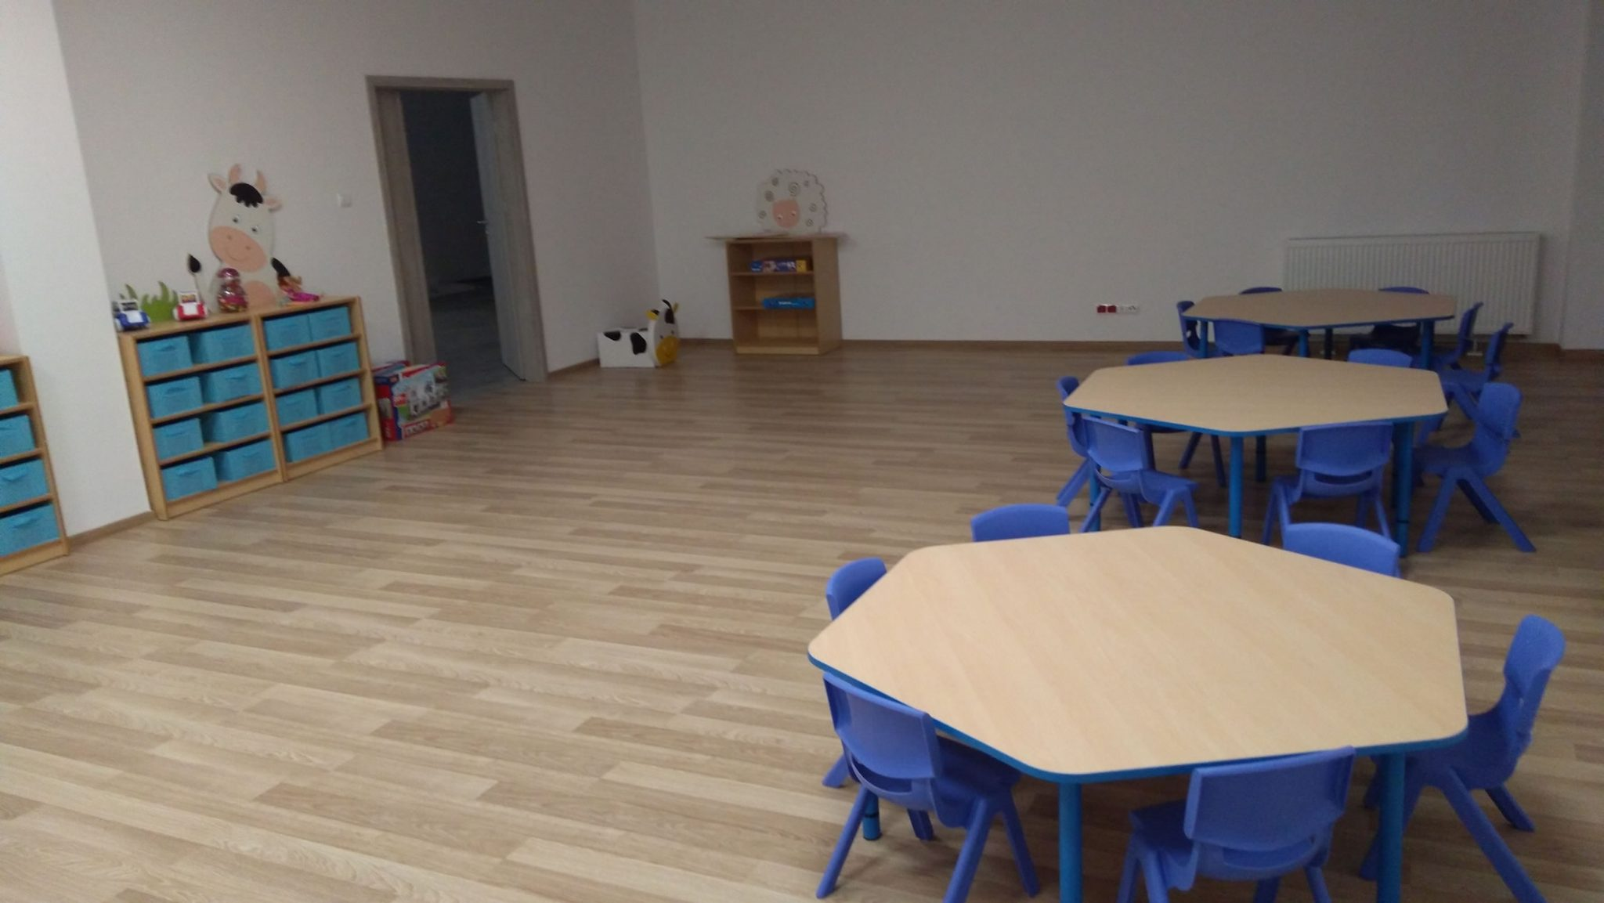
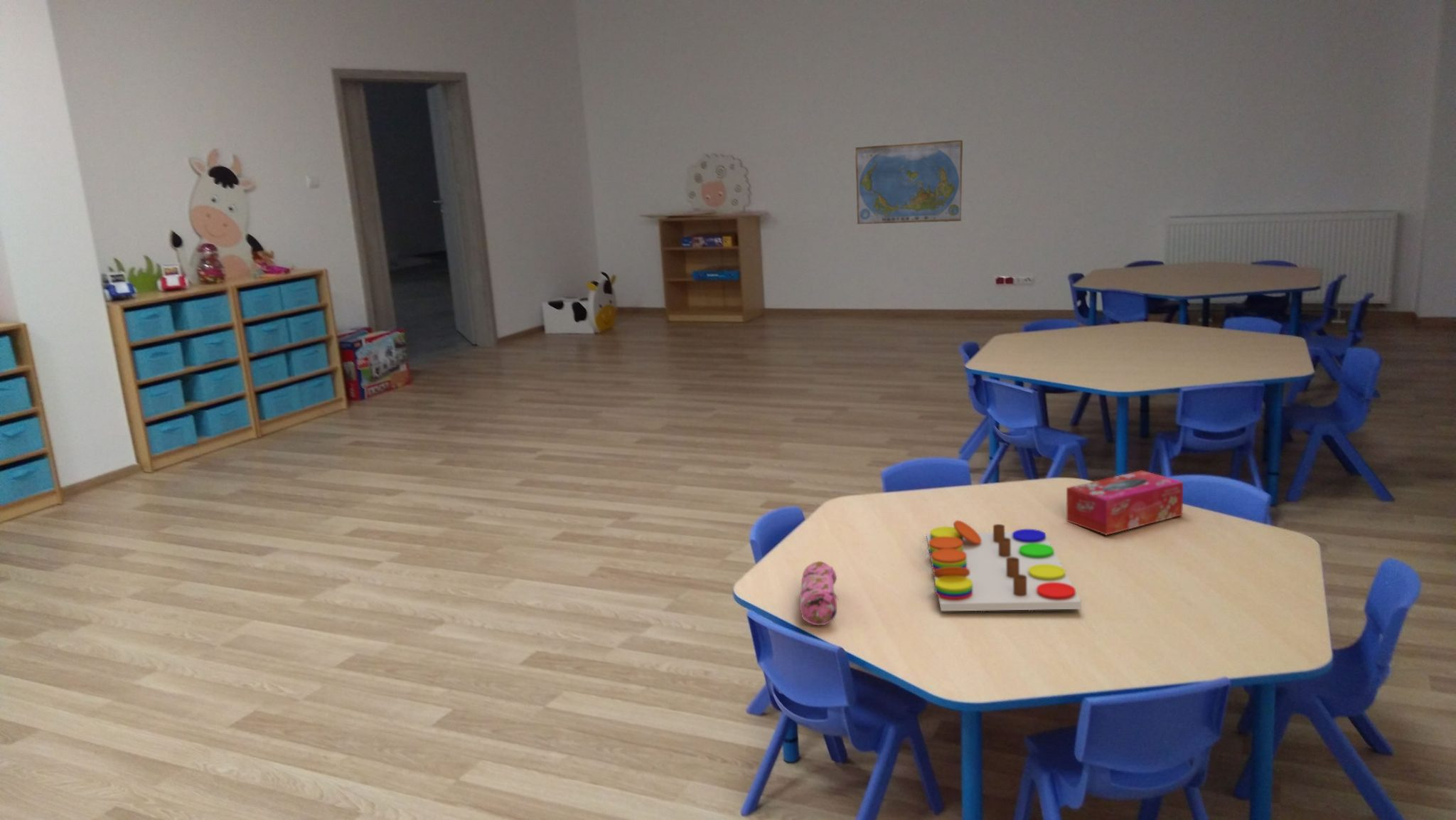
+ tissue box [1066,469,1184,536]
+ pencil case [799,560,840,626]
+ world map [855,139,963,225]
+ board game [926,520,1082,612]
